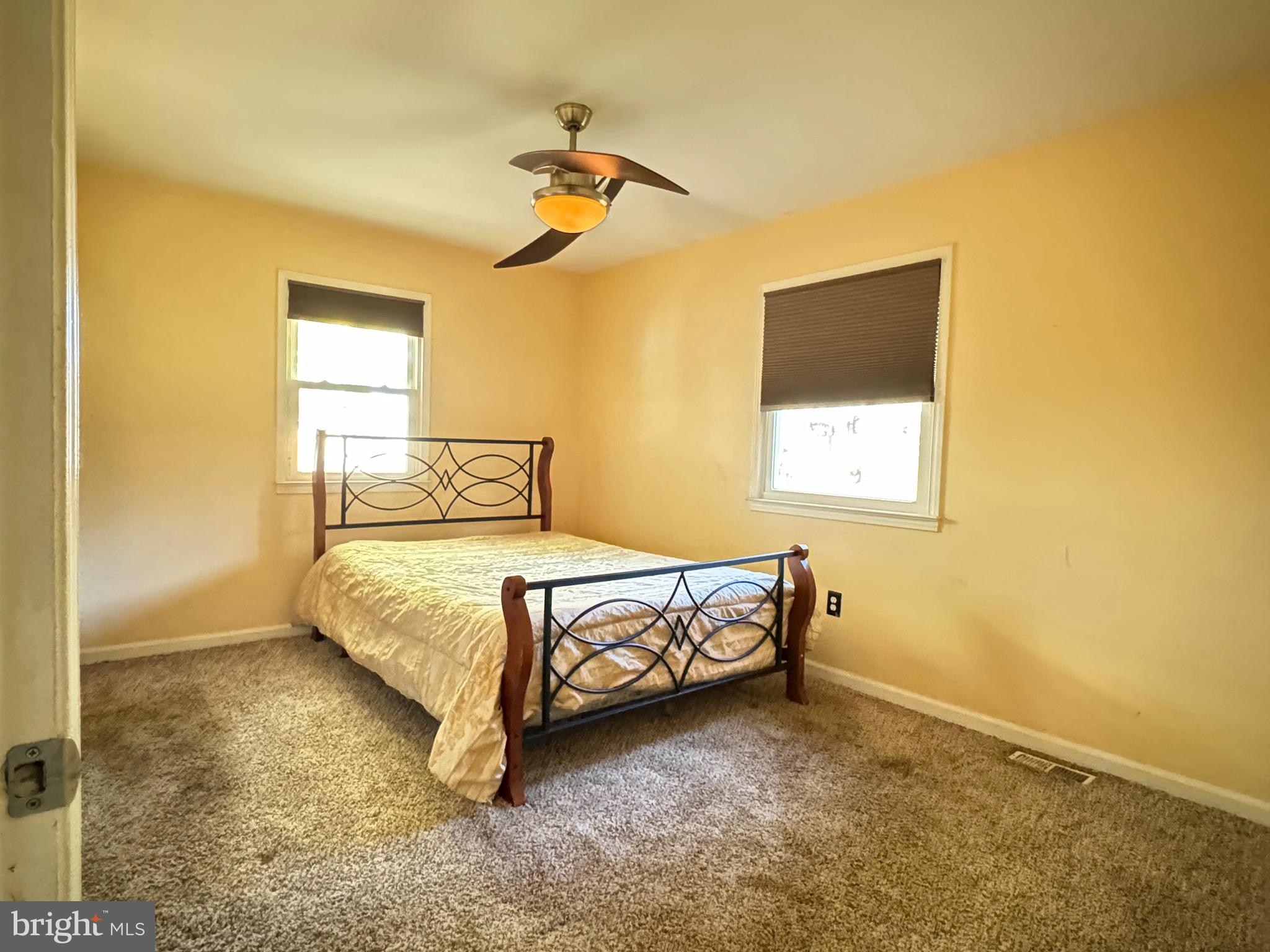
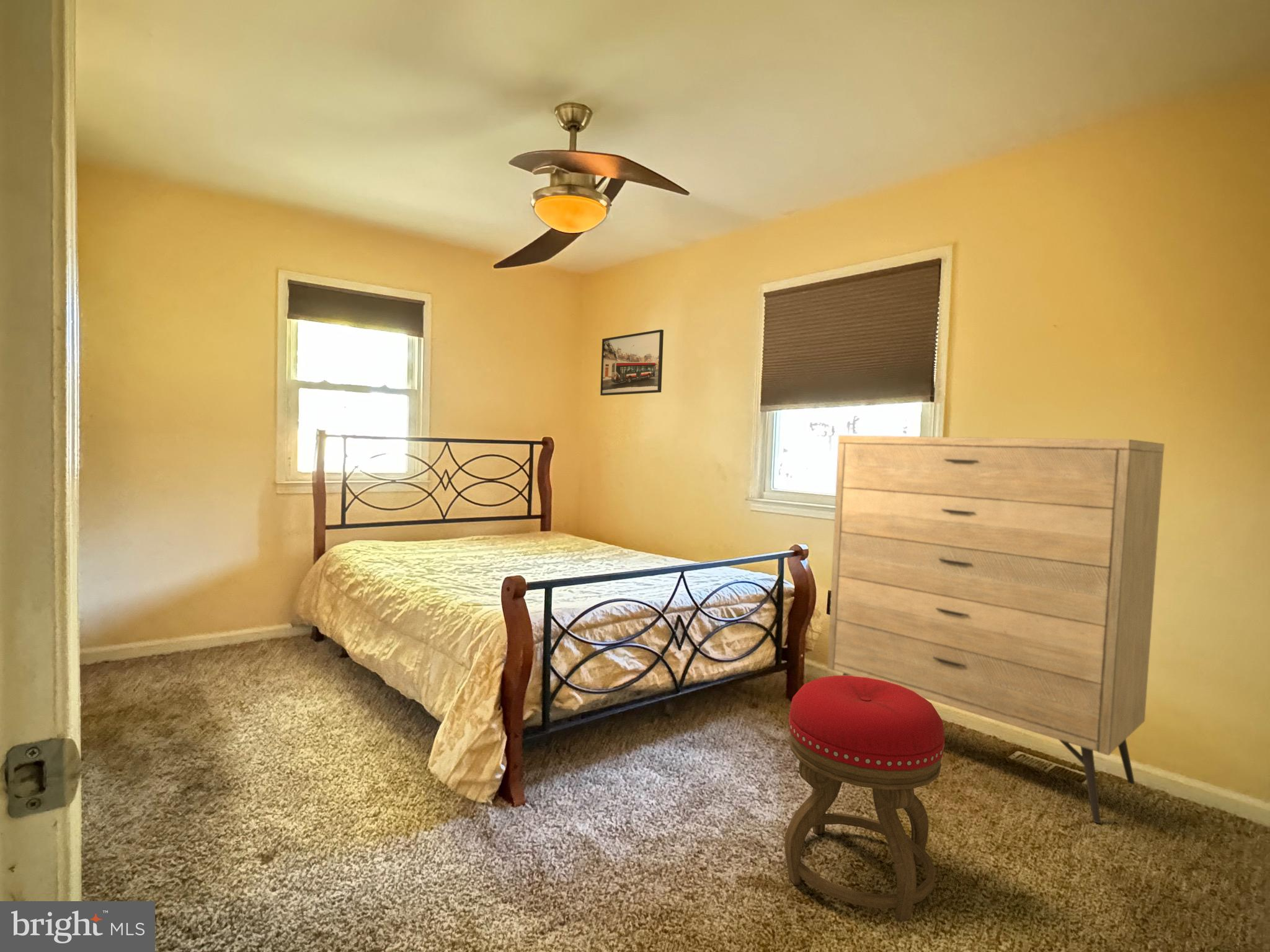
+ dresser [827,435,1165,824]
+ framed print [600,329,664,396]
+ stool [784,675,945,922]
